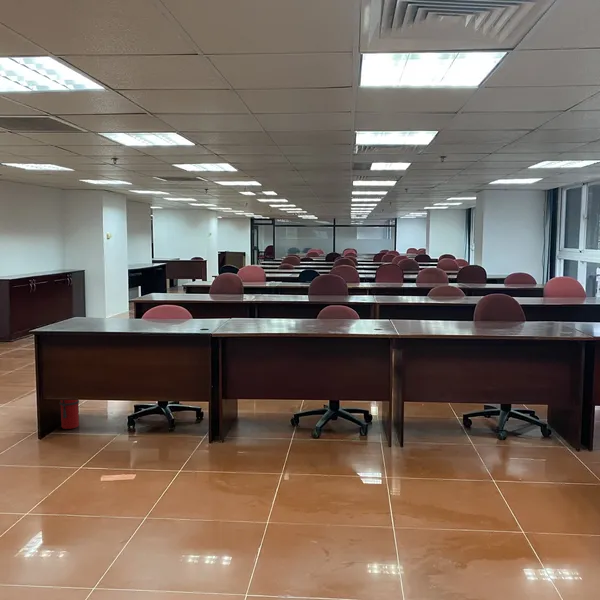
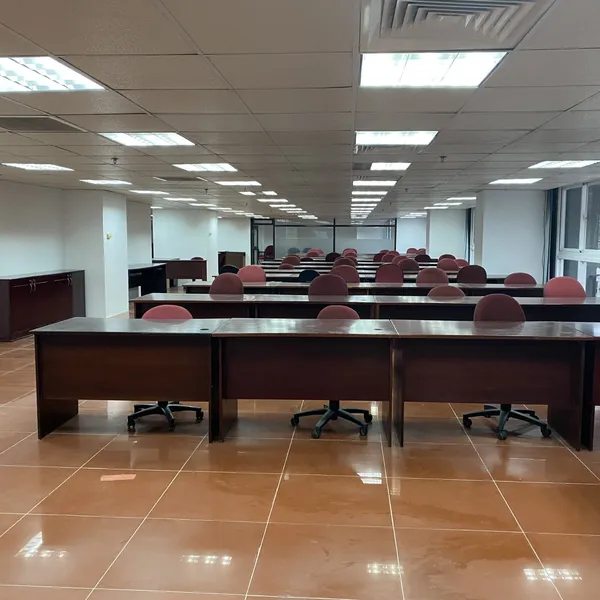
- fire extinguisher [58,399,80,430]
